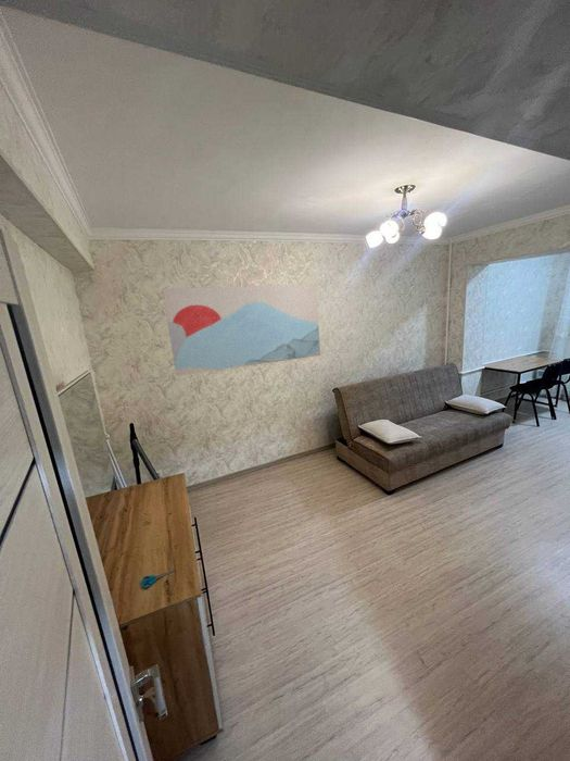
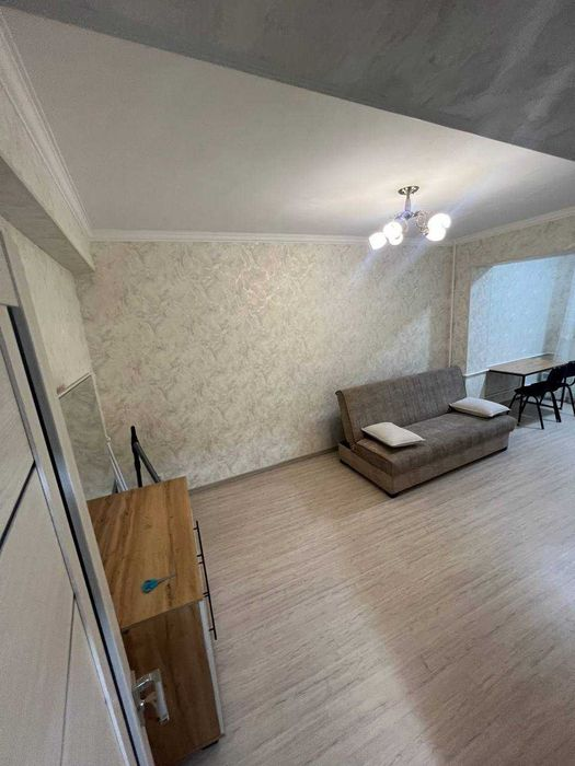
- wall art [162,283,321,377]
